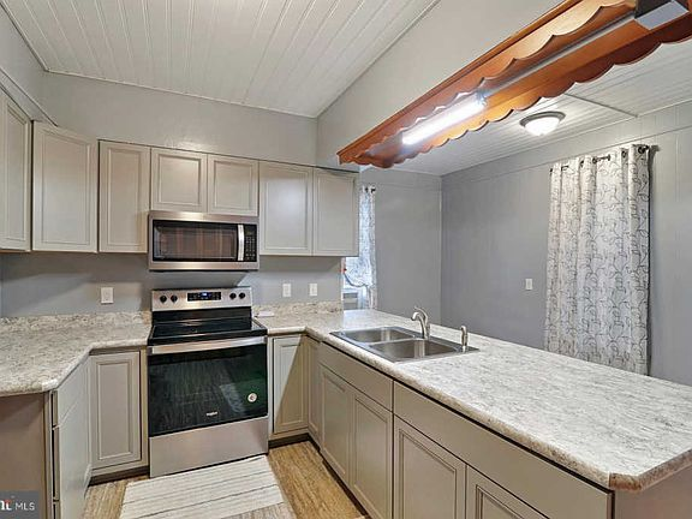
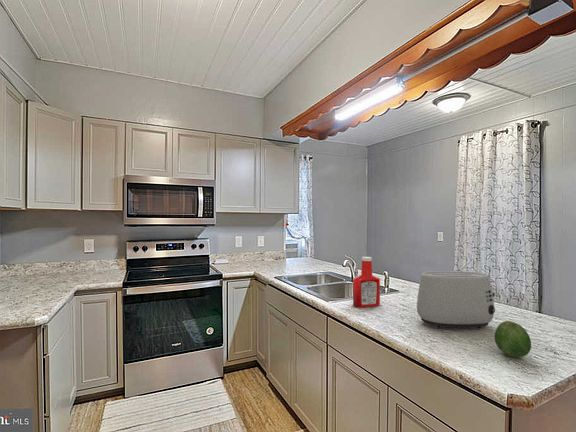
+ soap bottle [352,256,381,308]
+ fruit [494,320,532,358]
+ toaster [416,270,496,329]
